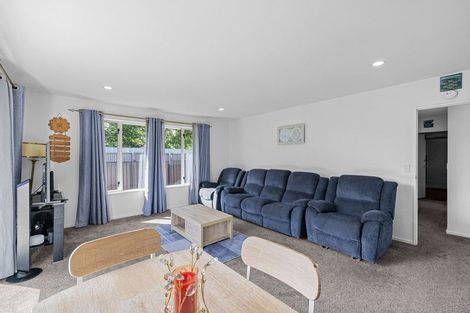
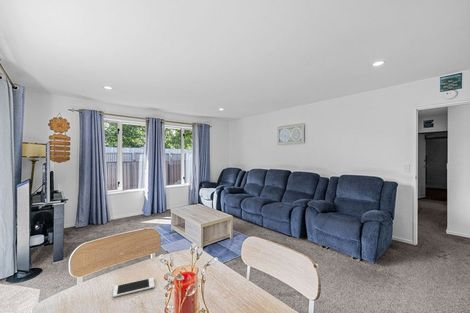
+ cell phone [112,277,155,298]
